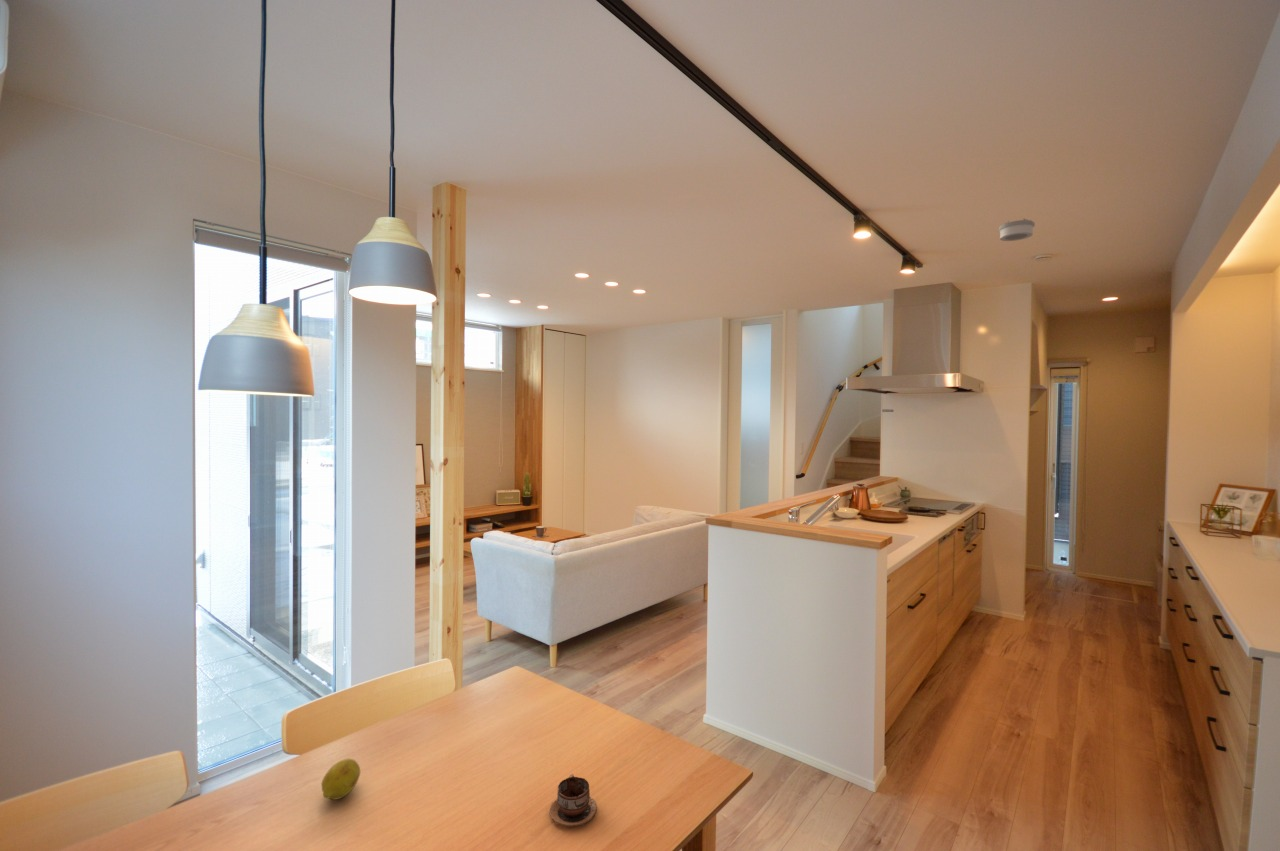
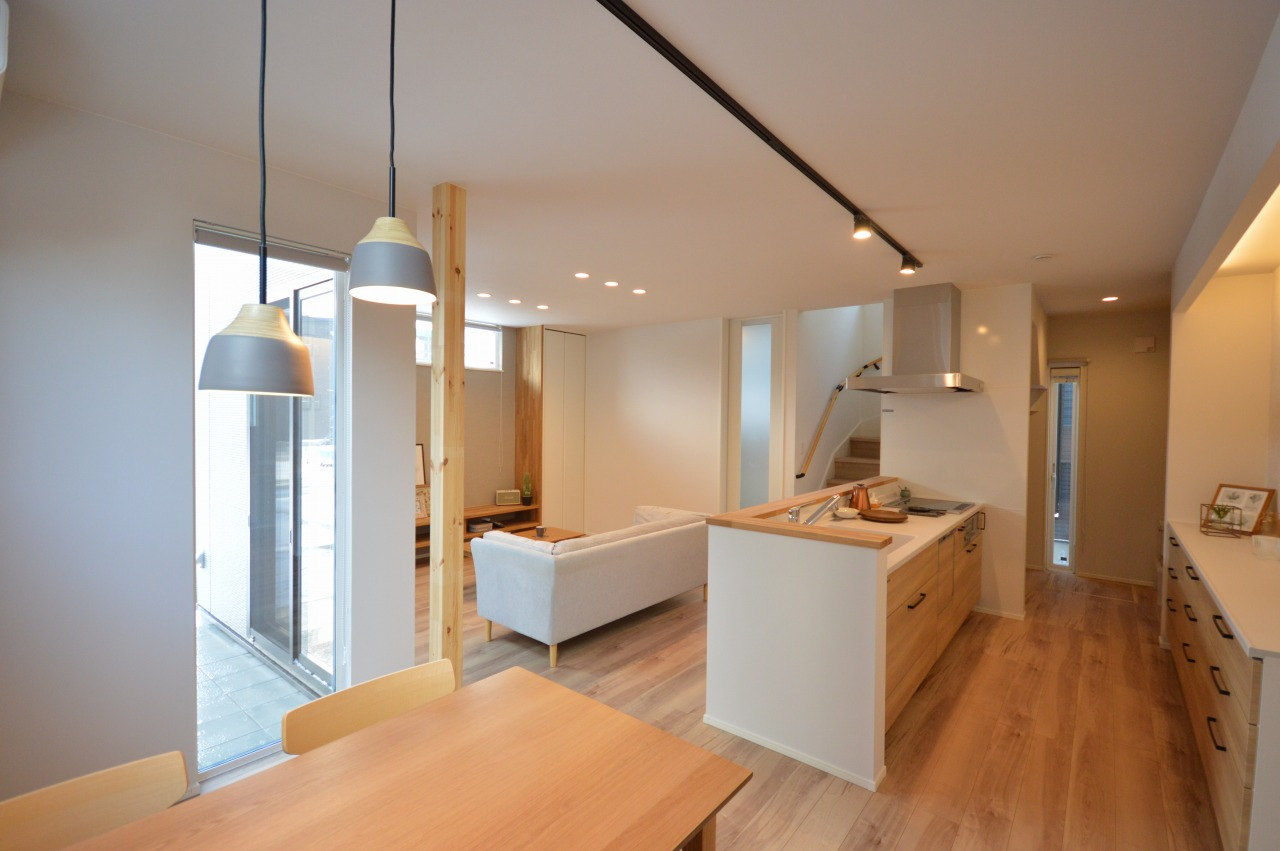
- fruit [321,758,361,801]
- smoke detector [997,218,1036,242]
- cup [548,773,598,827]
